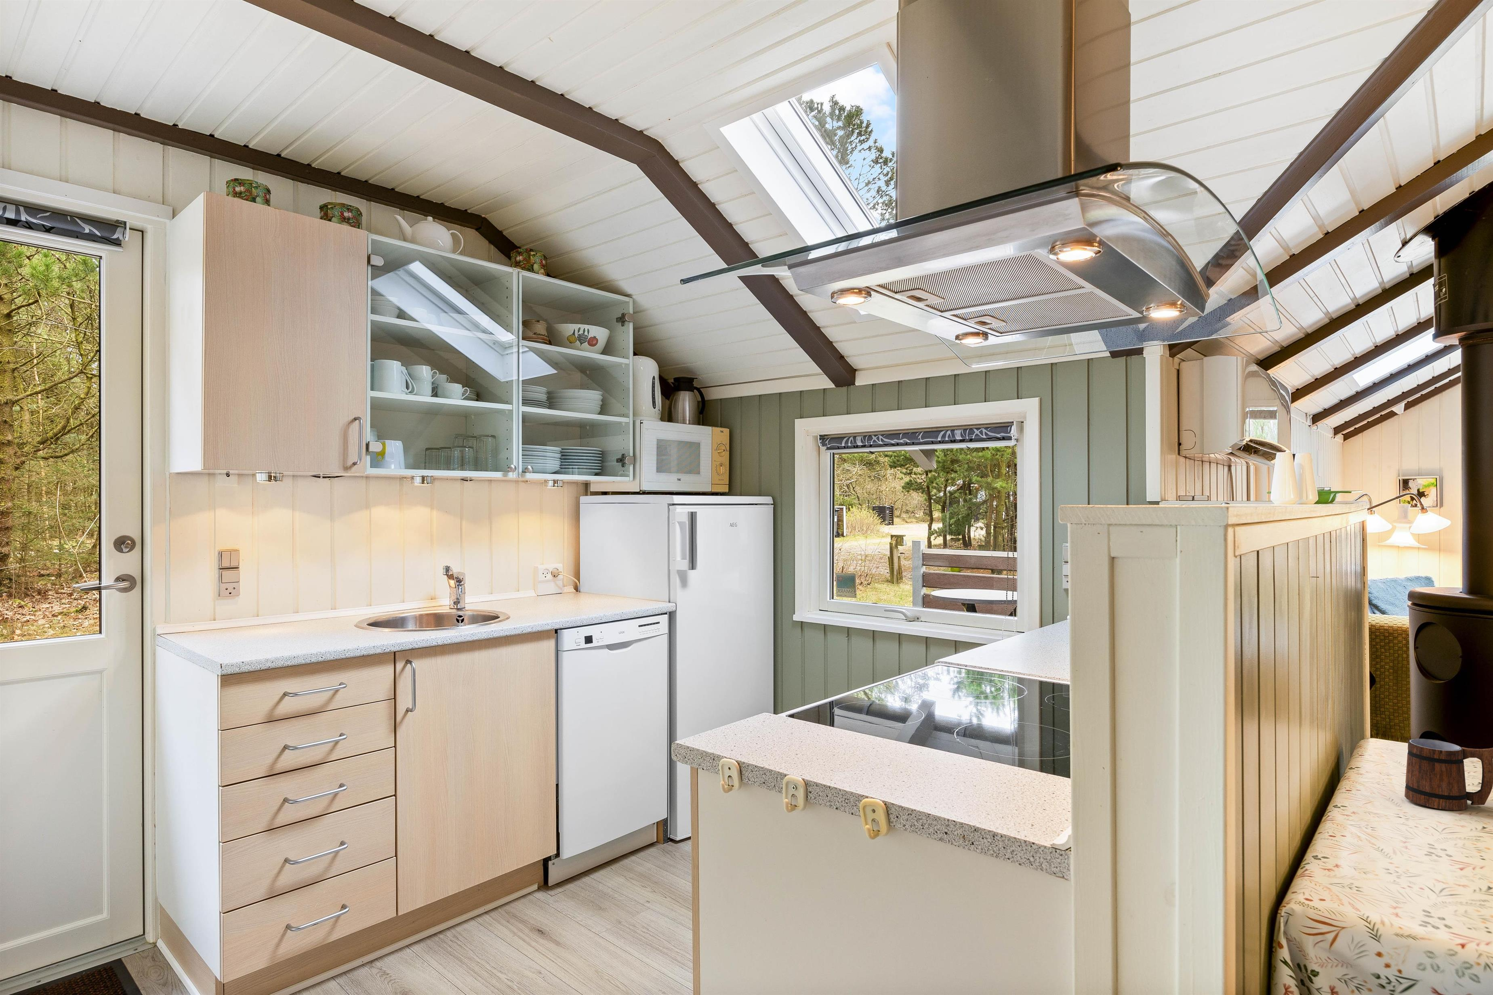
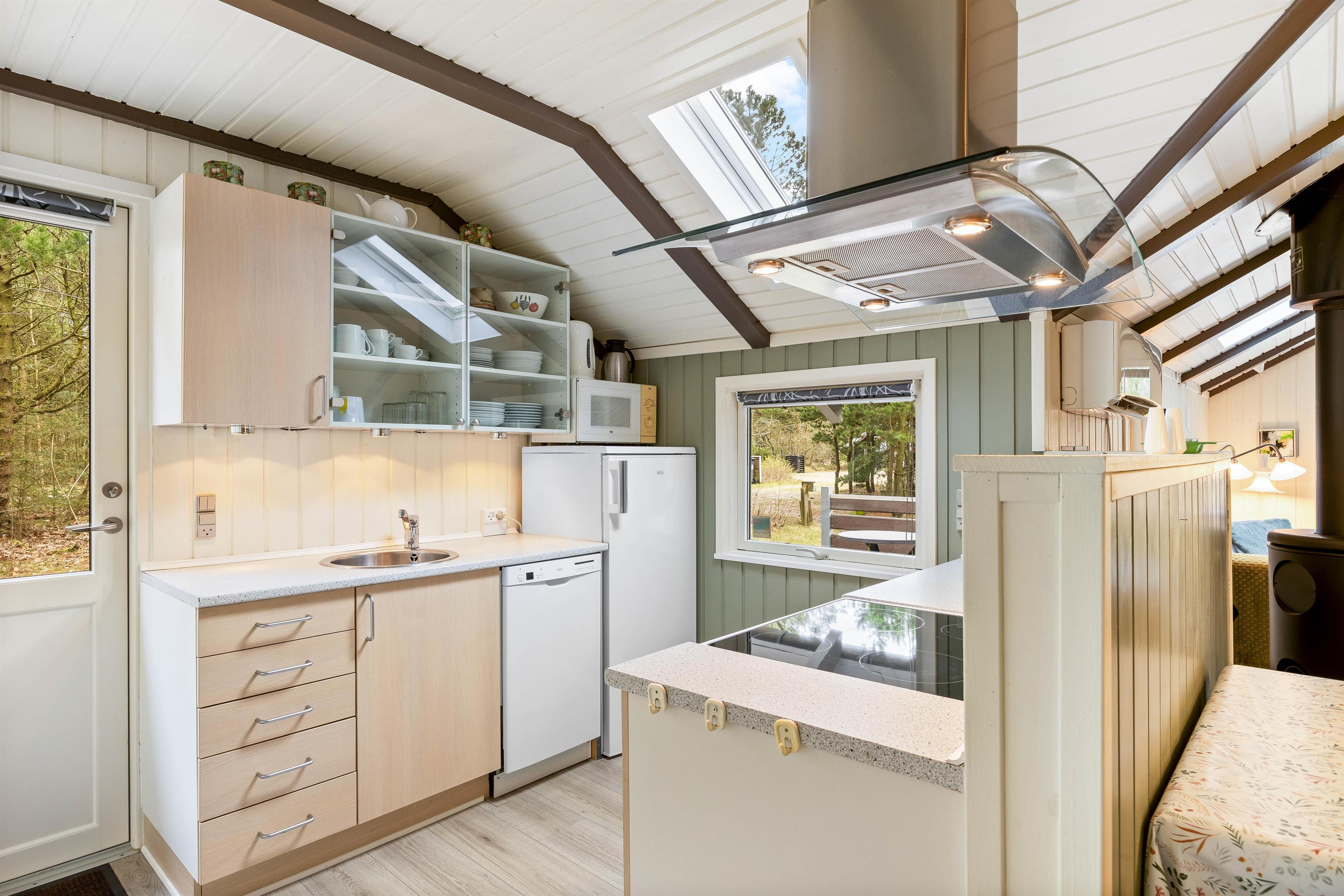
- mug [1404,738,1493,811]
